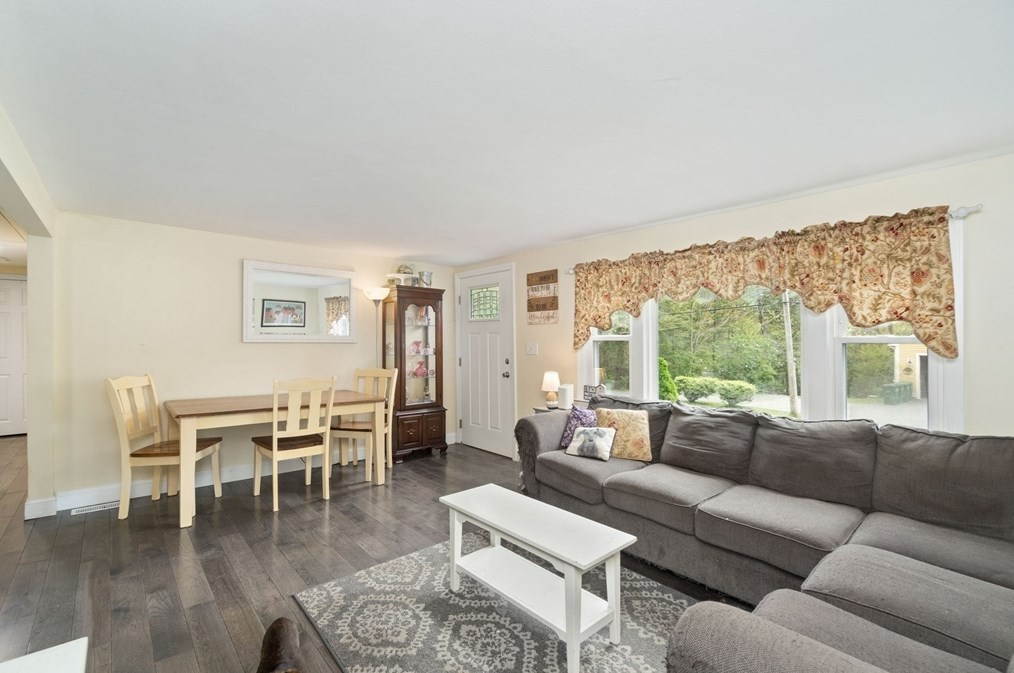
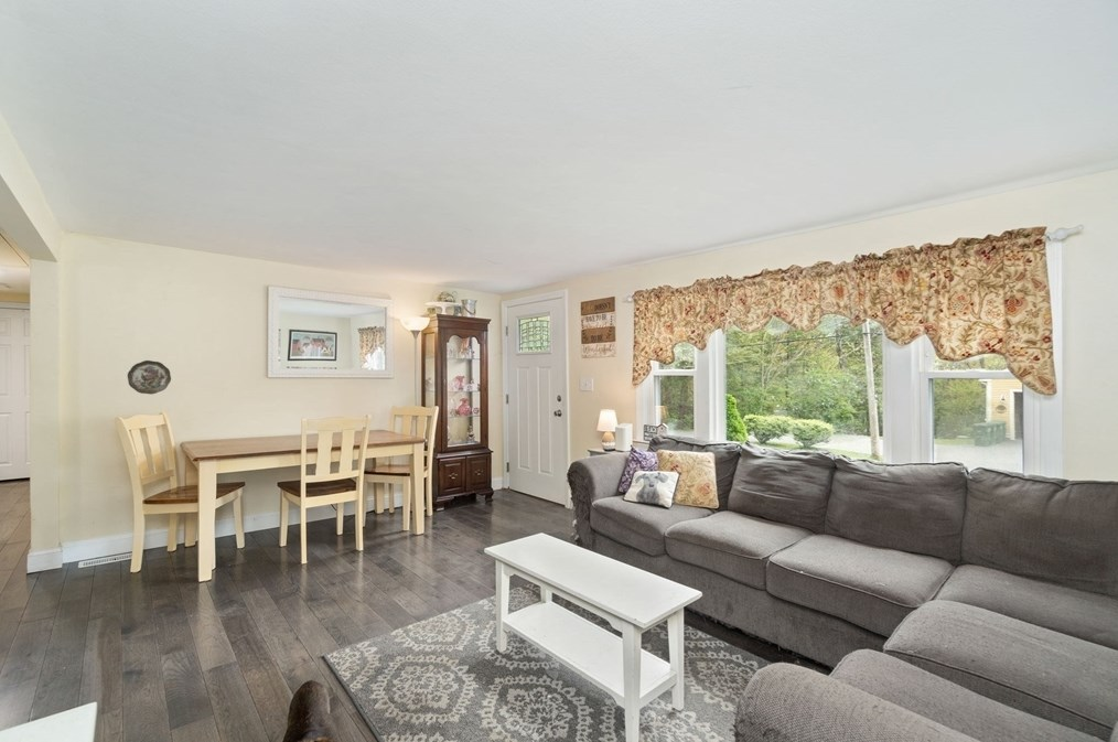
+ decorative plate [127,359,172,395]
